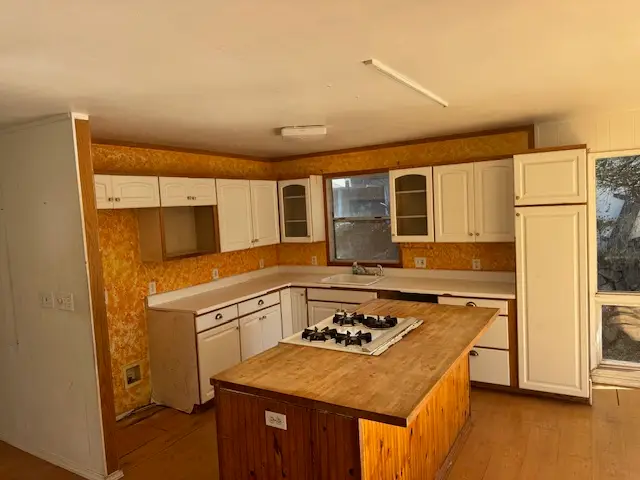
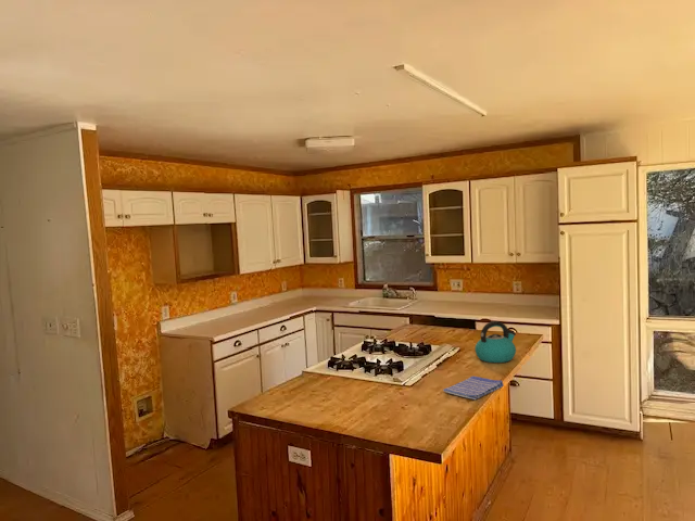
+ kettle [473,320,517,364]
+ dish towel [442,376,505,401]
